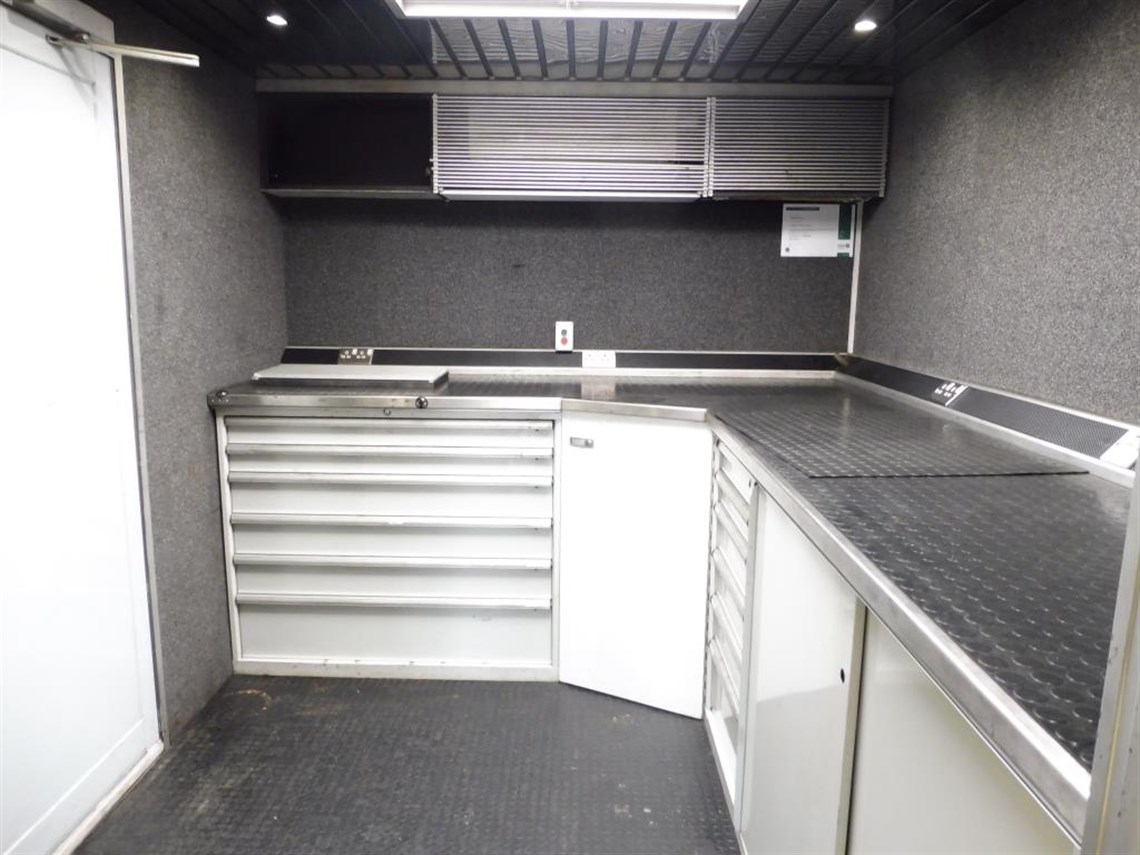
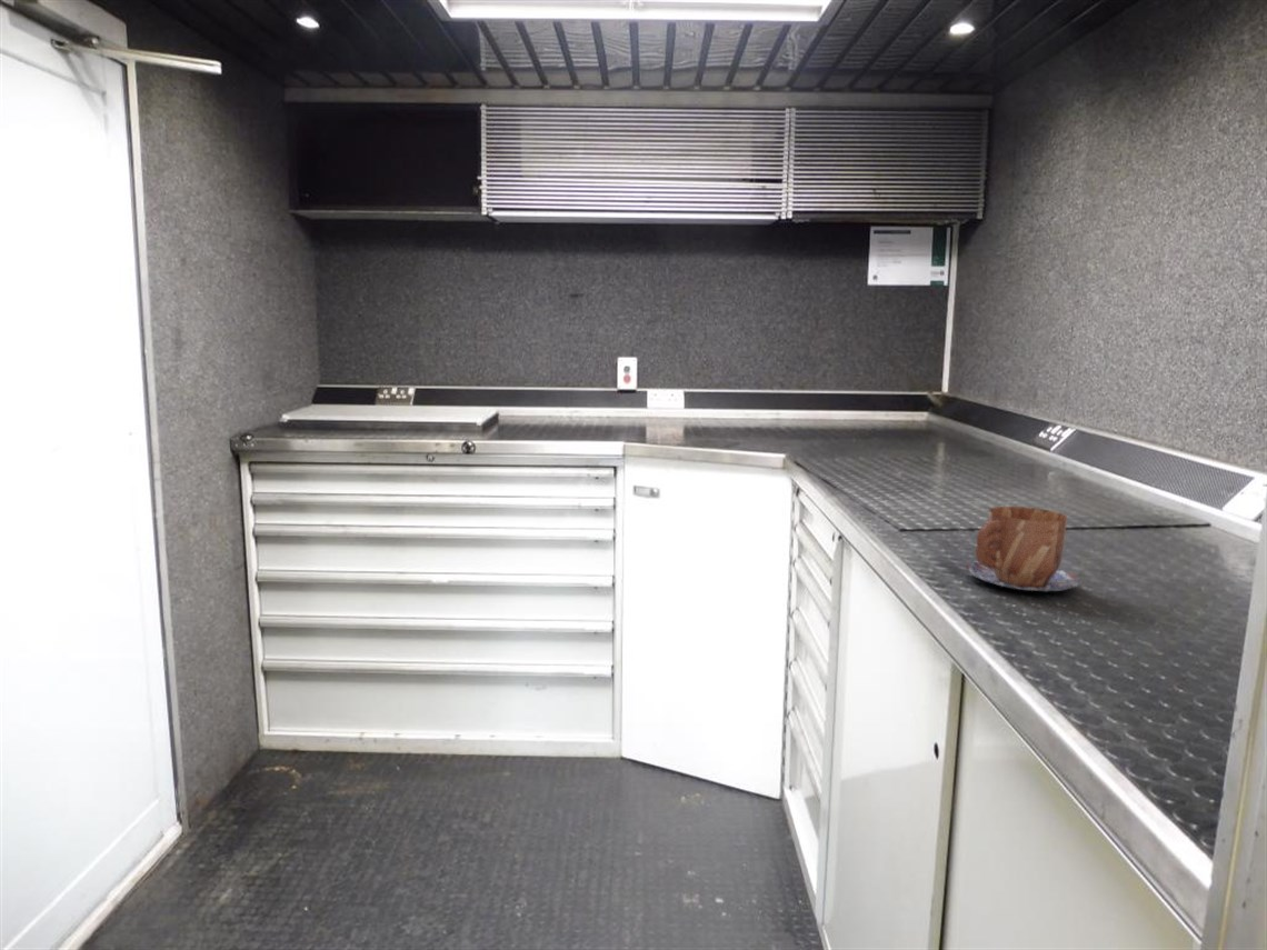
+ mug [965,506,1081,592]
